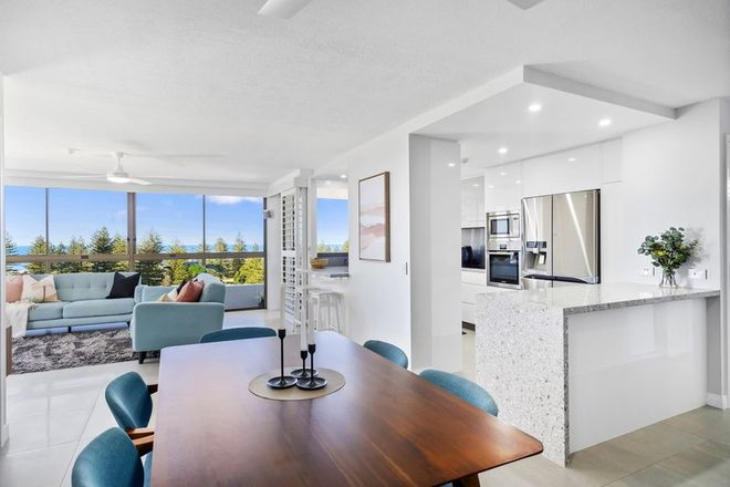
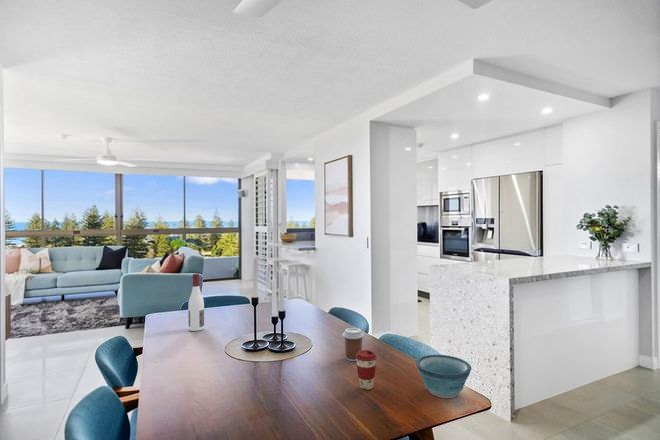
+ coffee cup [342,327,365,362]
+ coffee cup [356,349,378,391]
+ alcohol [187,273,205,332]
+ bowl [415,354,472,399]
